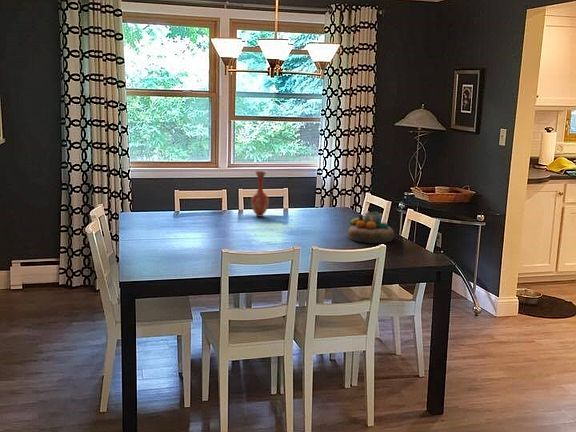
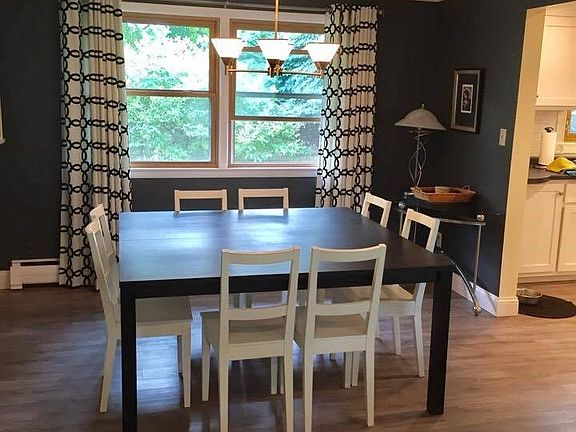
- decorative bowl [347,210,395,244]
- vase [250,170,270,217]
